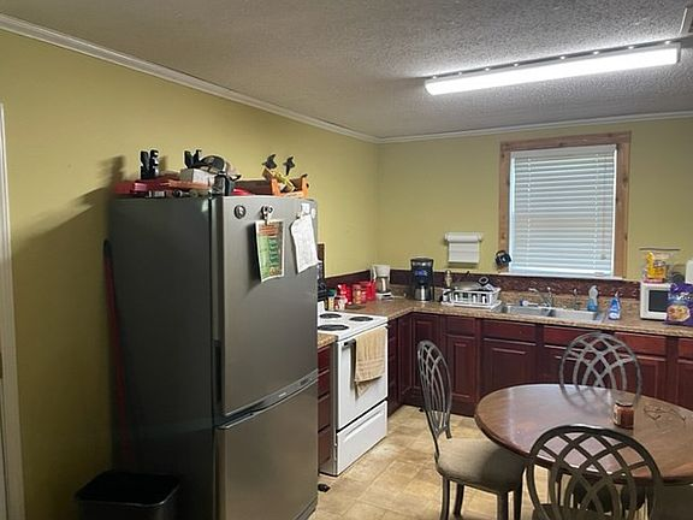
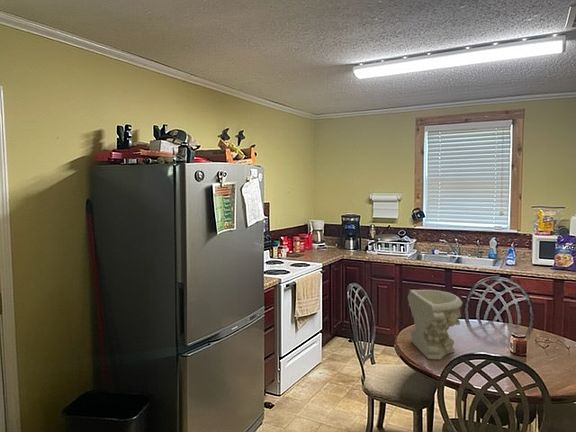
+ decorative bowl [407,289,464,361]
